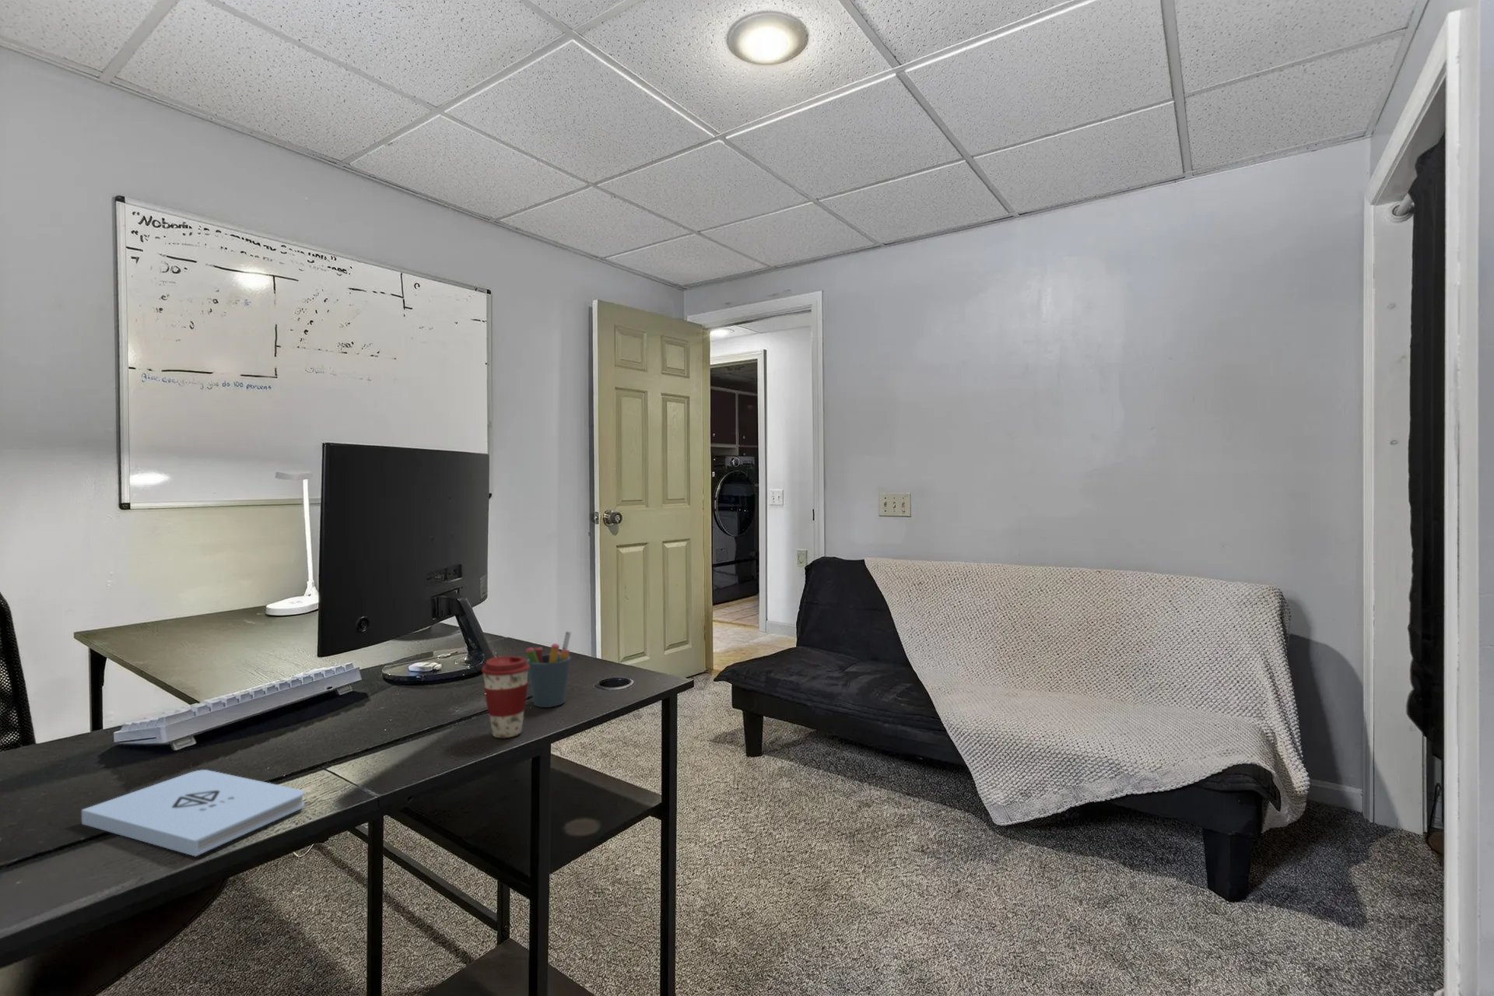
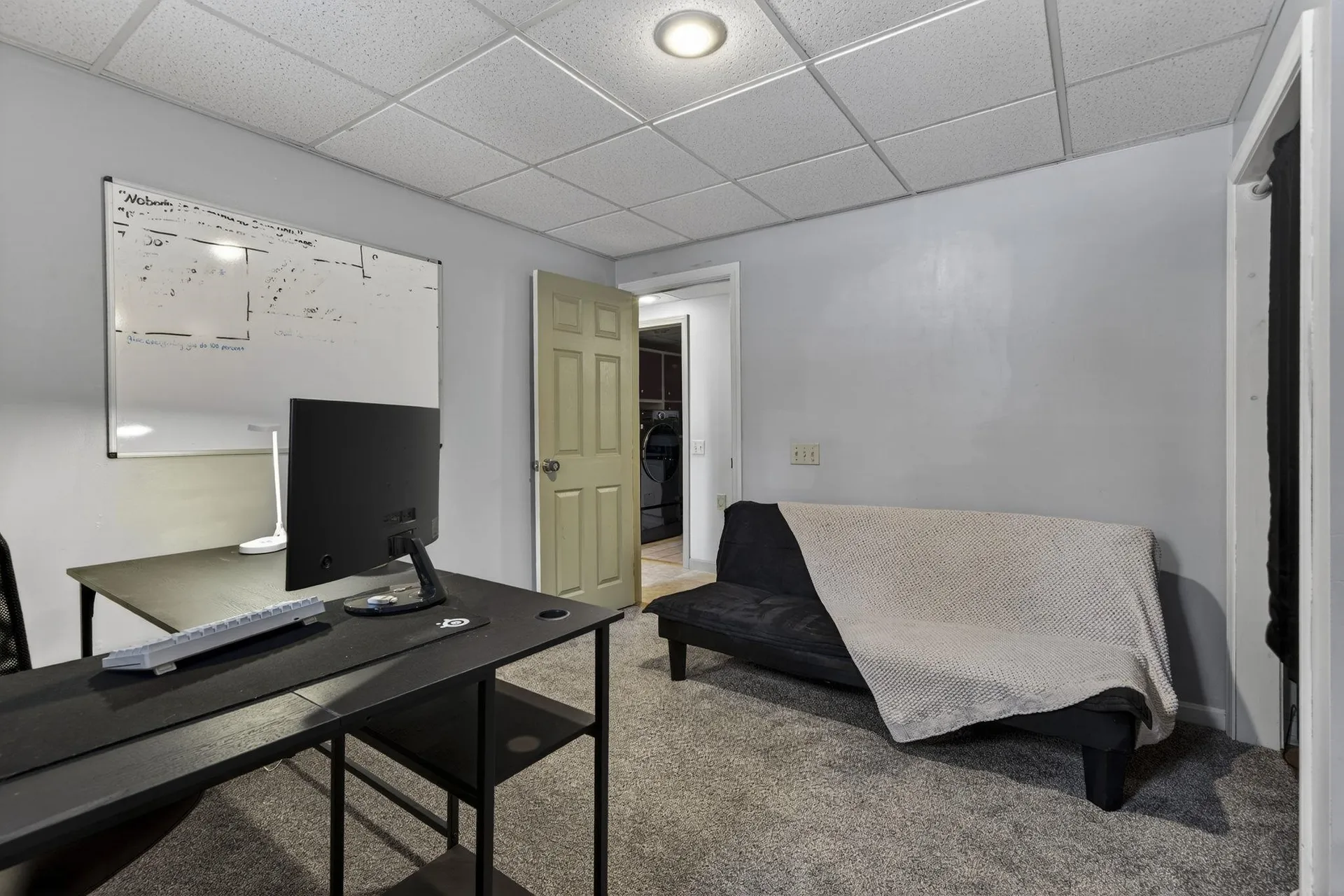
- pen holder [525,630,571,708]
- coffee cup [481,655,530,738]
- notepad [81,769,305,857]
